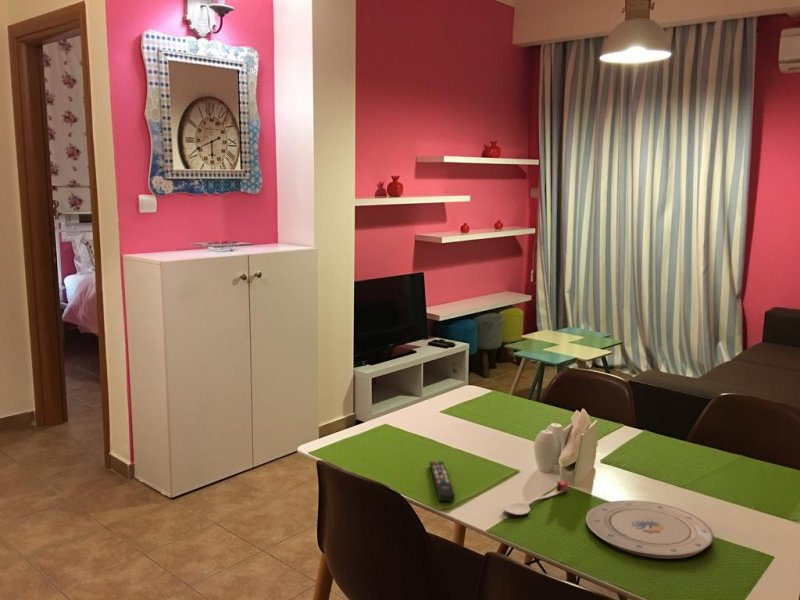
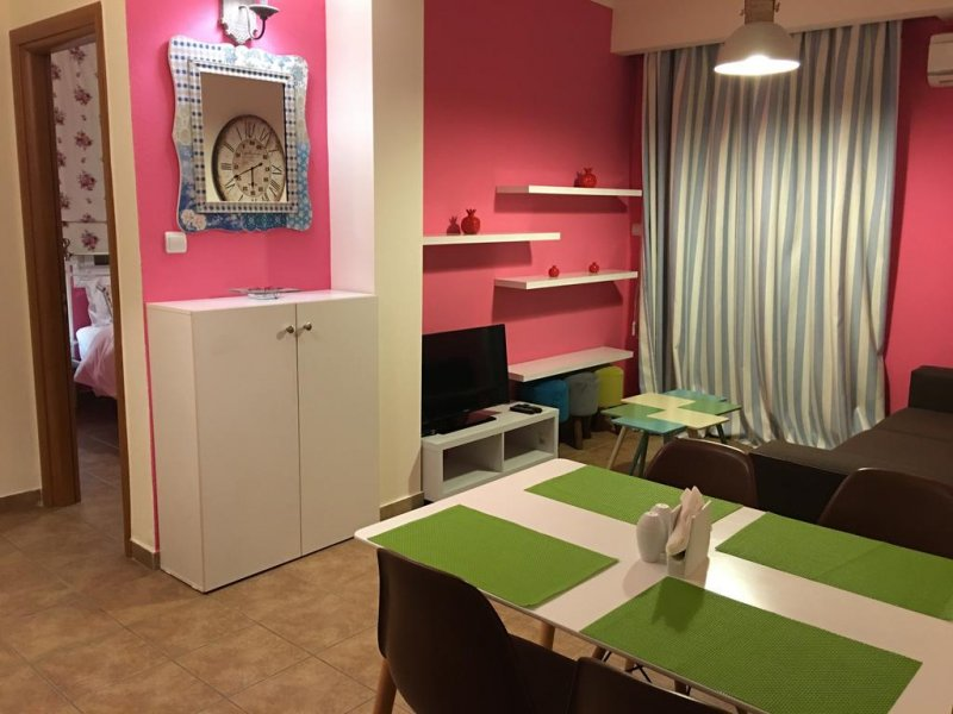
- spoon [502,480,570,516]
- plate [585,500,714,559]
- remote control [429,460,456,502]
